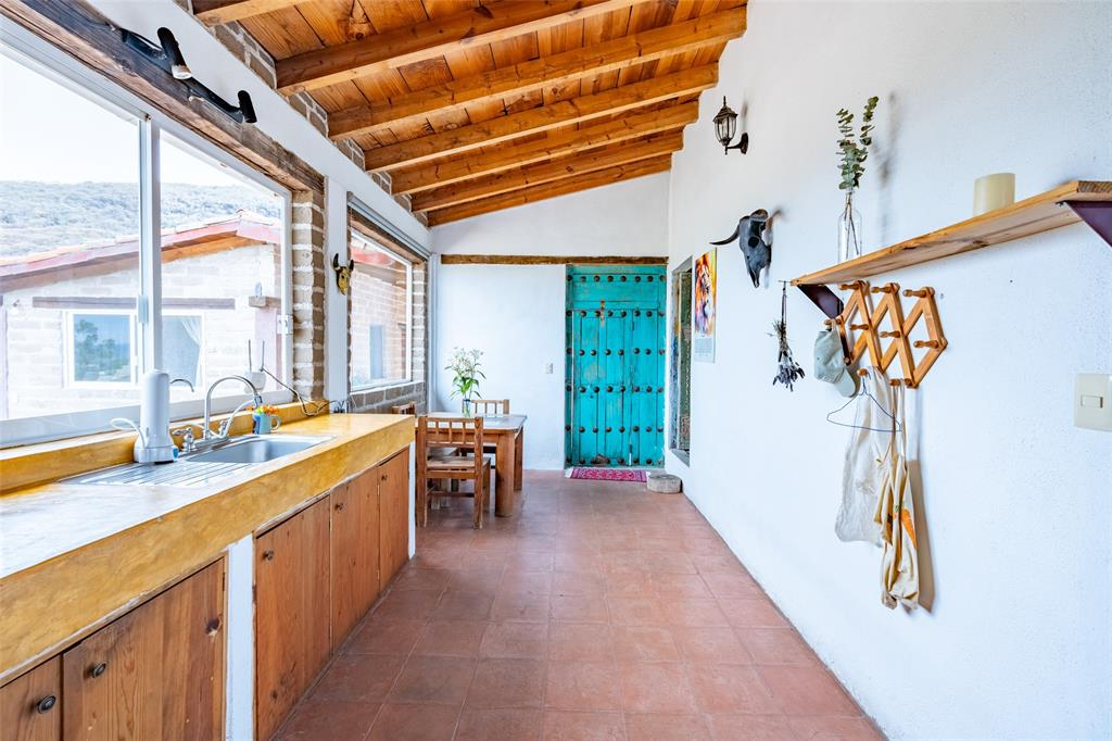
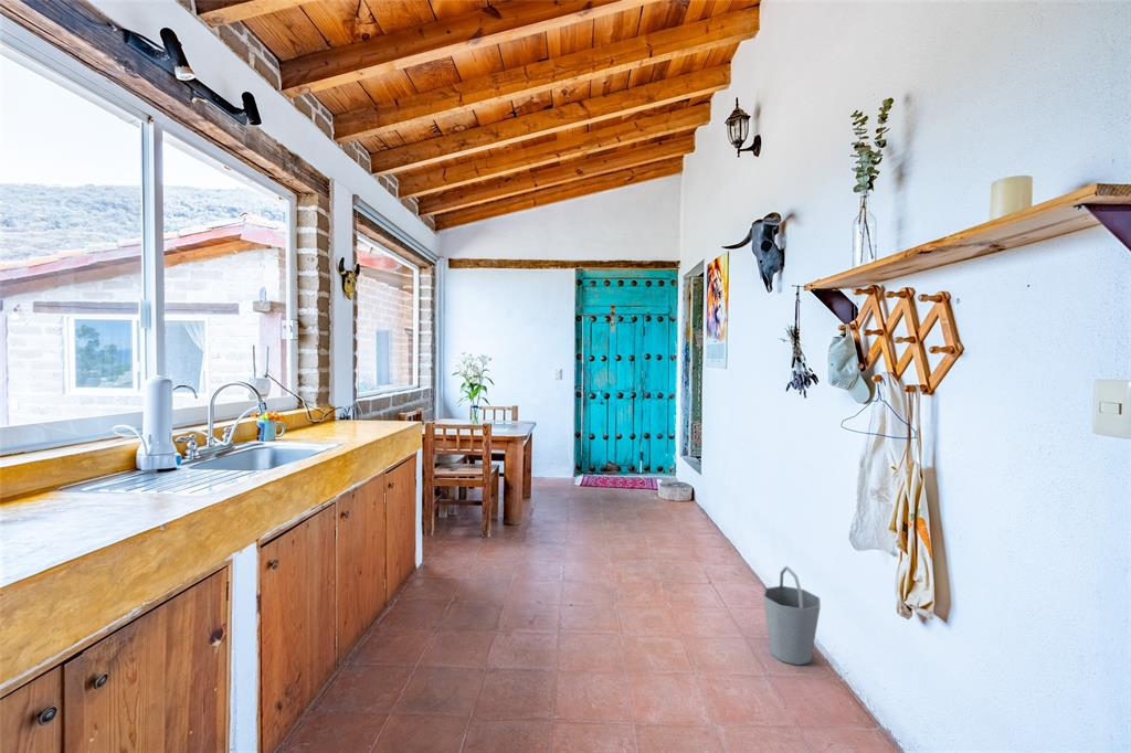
+ bucket [762,565,822,666]
